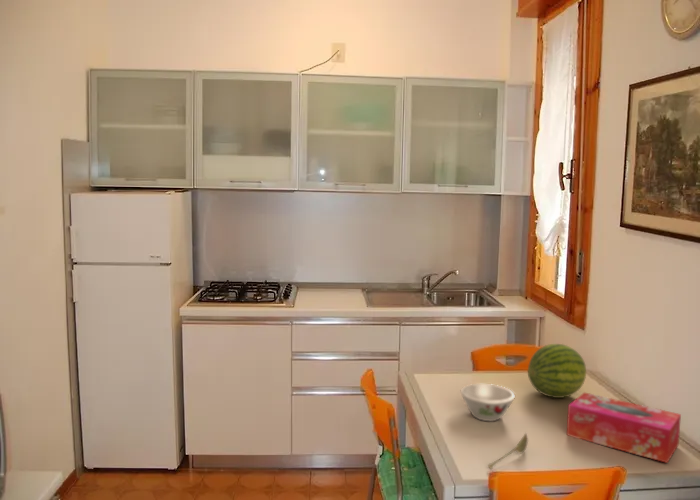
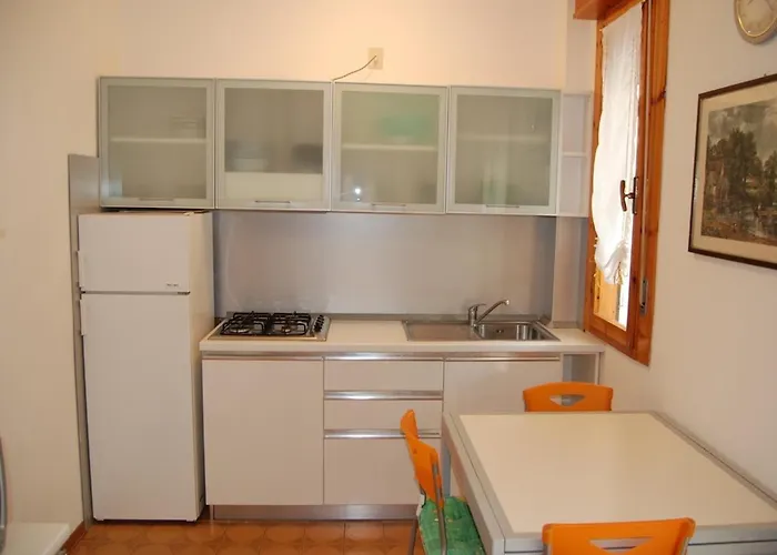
- soupspoon [487,431,529,470]
- tissue box [566,391,682,464]
- bowl [459,383,516,422]
- fruit [527,343,587,399]
